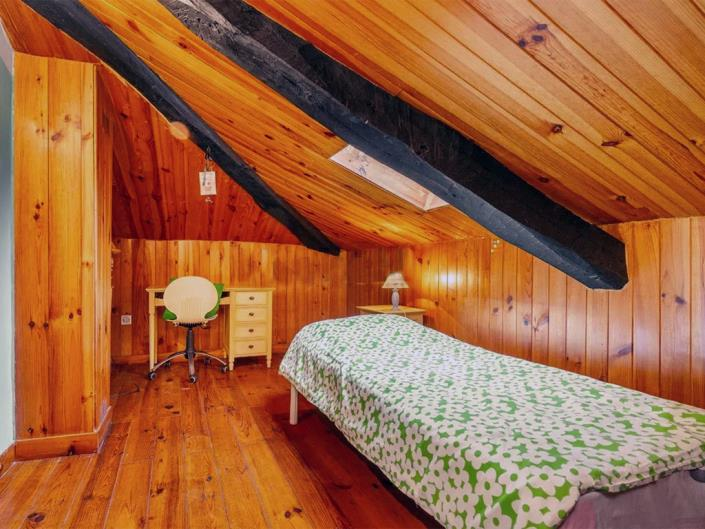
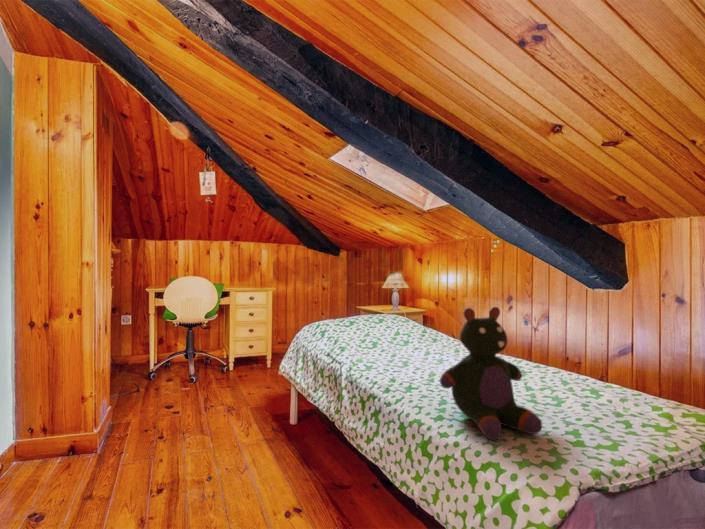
+ stuffed bear [439,306,543,441]
